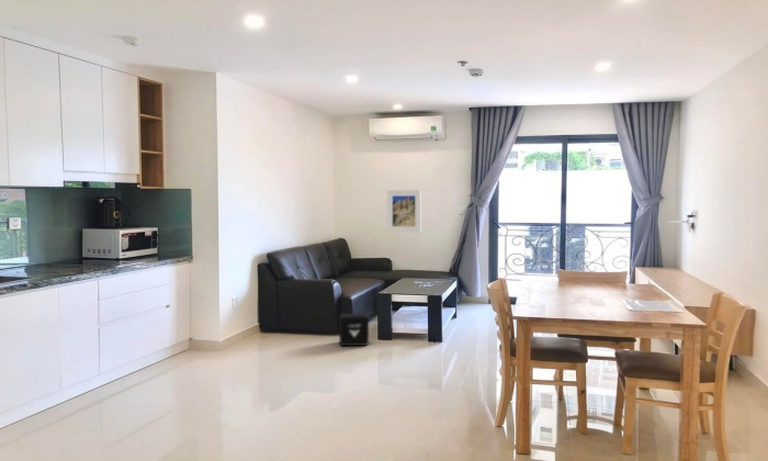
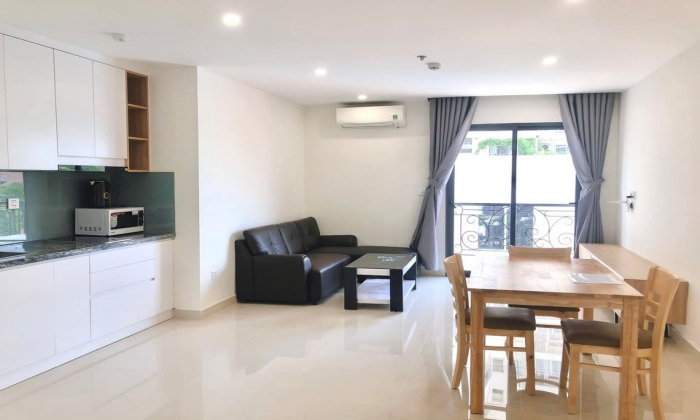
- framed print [386,189,422,233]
- air purifier [338,312,370,347]
